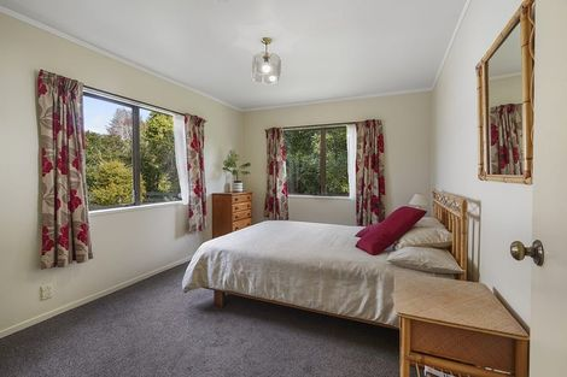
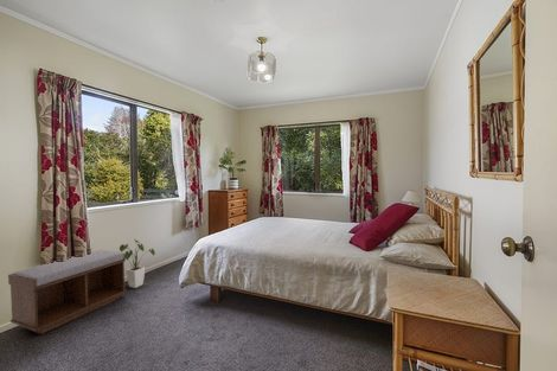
+ house plant [119,238,156,289]
+ bench [7,249,128,335]
